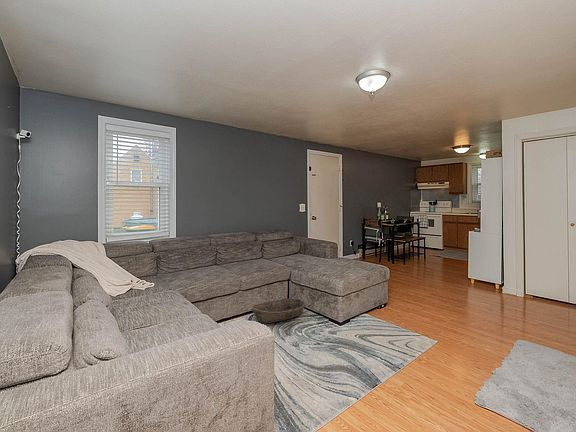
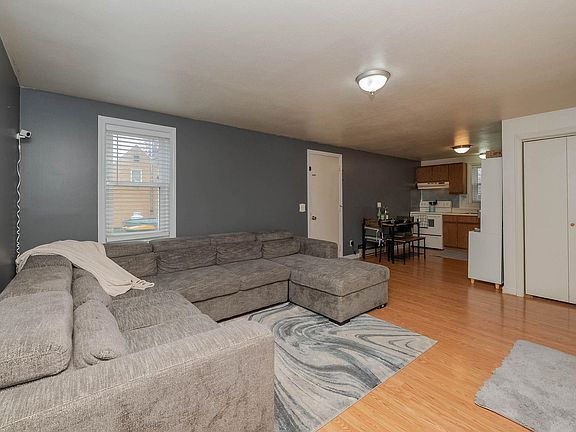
- basket [251,297,307,324]
